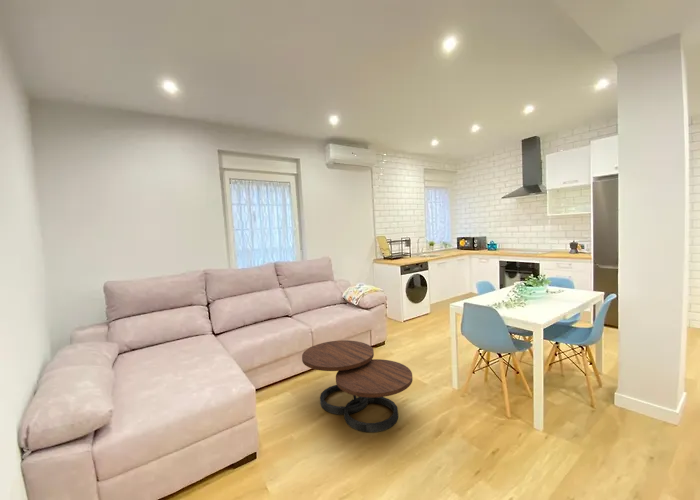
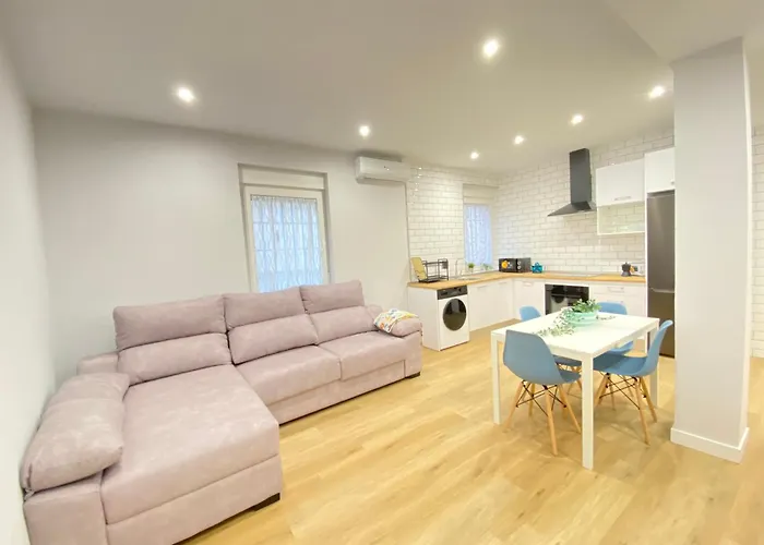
- coffee table [301,339,413,433]
